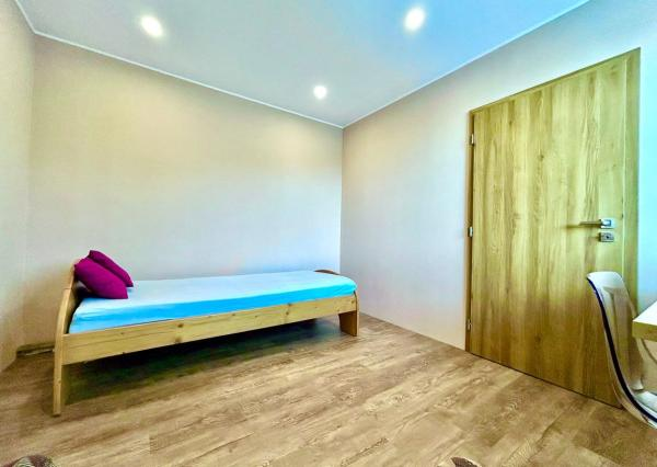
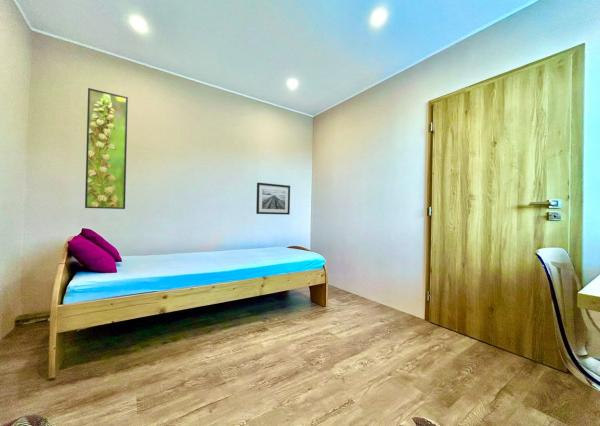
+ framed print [84,87,129,210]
+ wall art [255,182,291,216]
